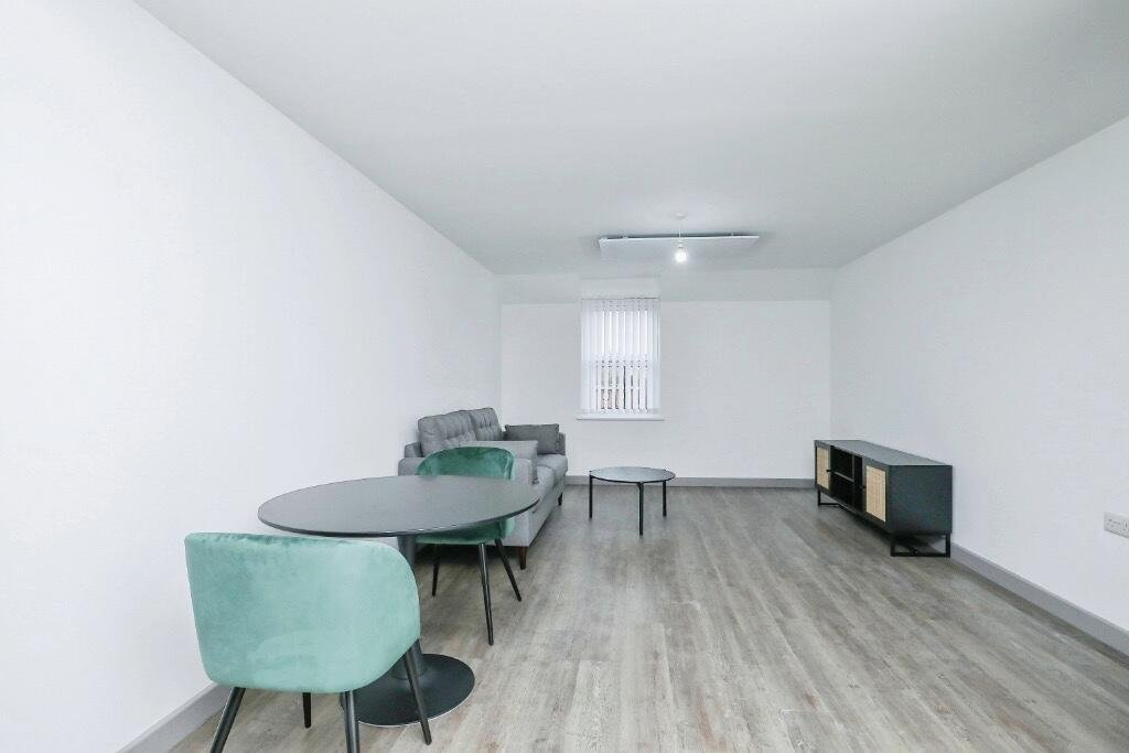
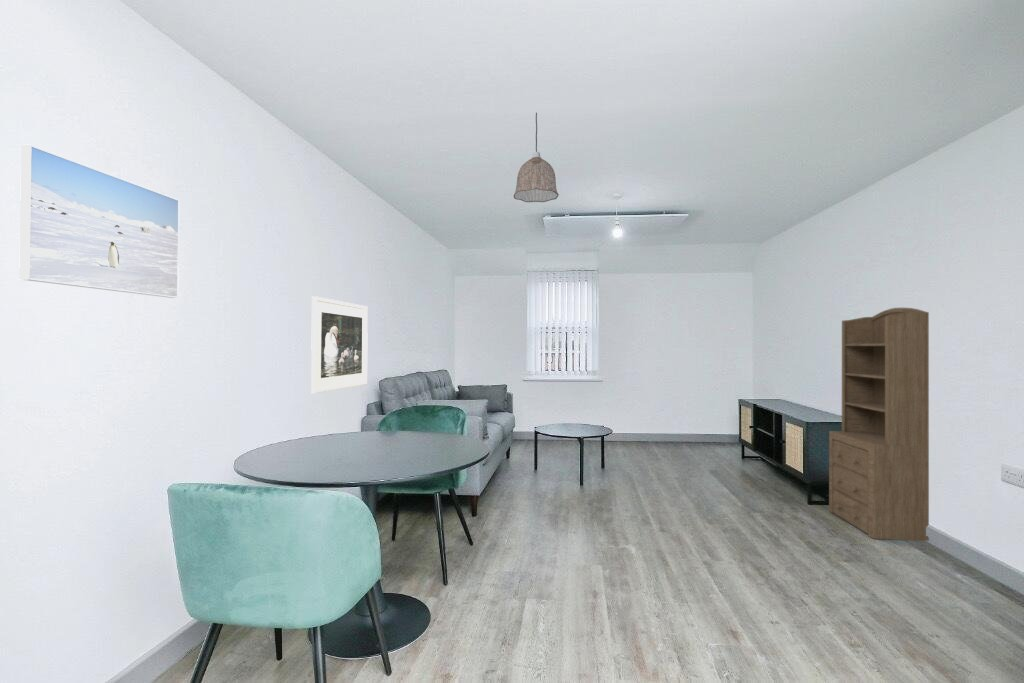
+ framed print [18,144,180,299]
+ pendant lamp [513,112,560,203]
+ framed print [310,295,369,395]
+ shelving unit [828,307,930,542]
